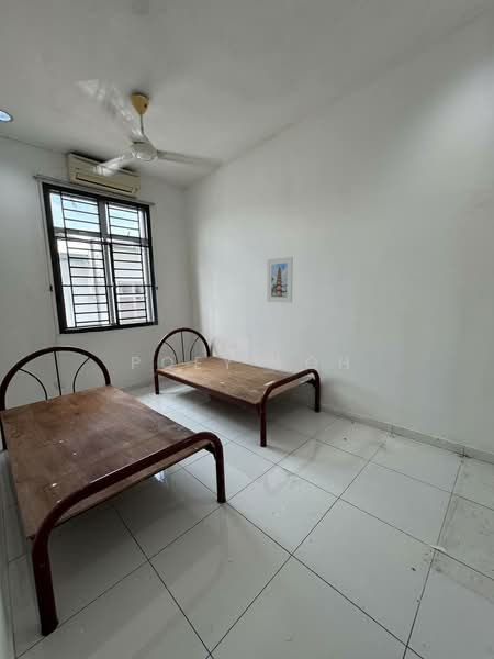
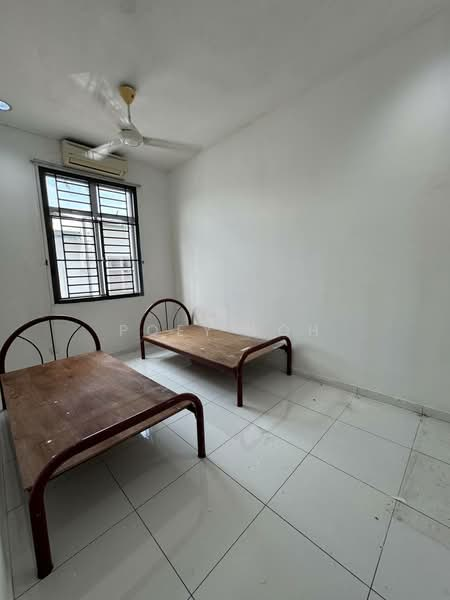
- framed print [266,256,294,304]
